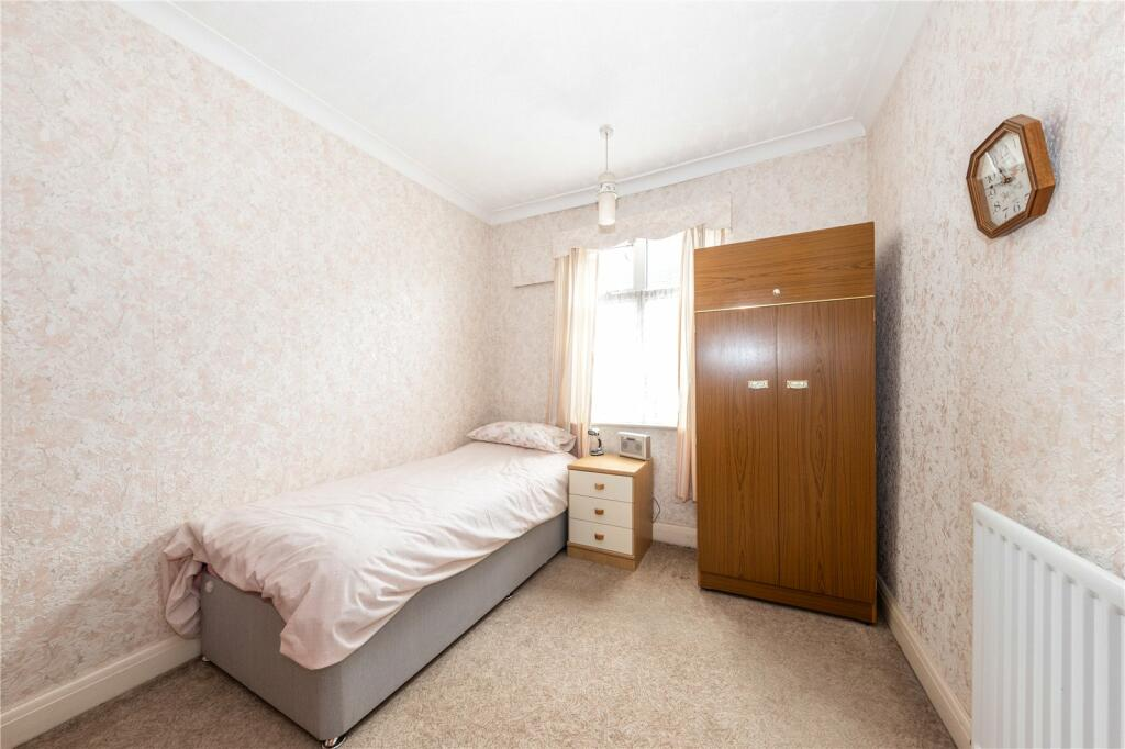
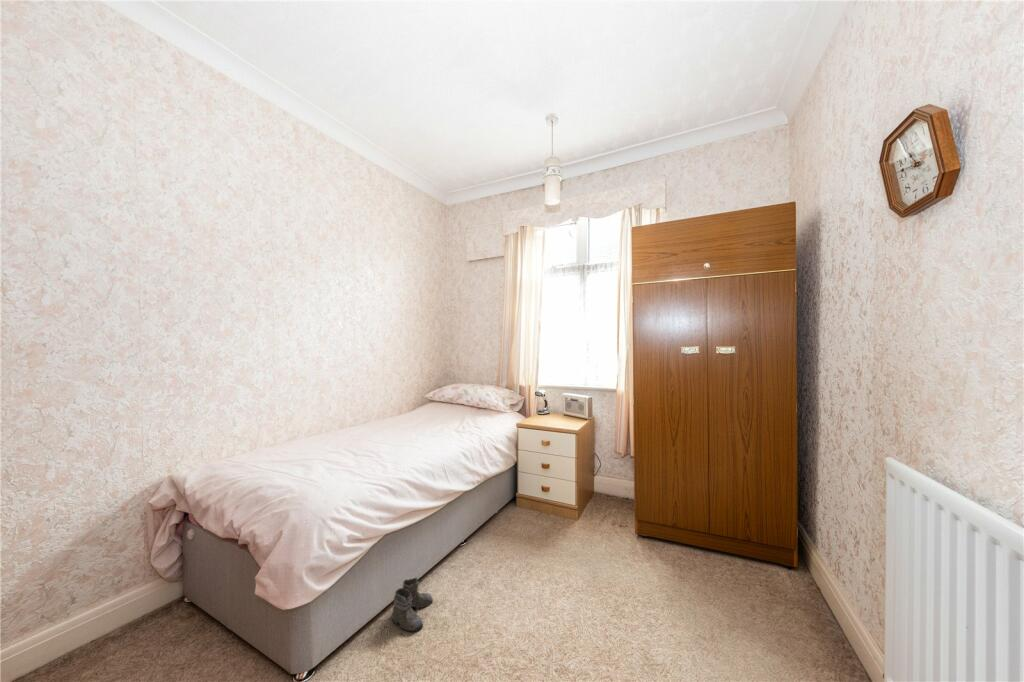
+ boots [390,576,434,634]
